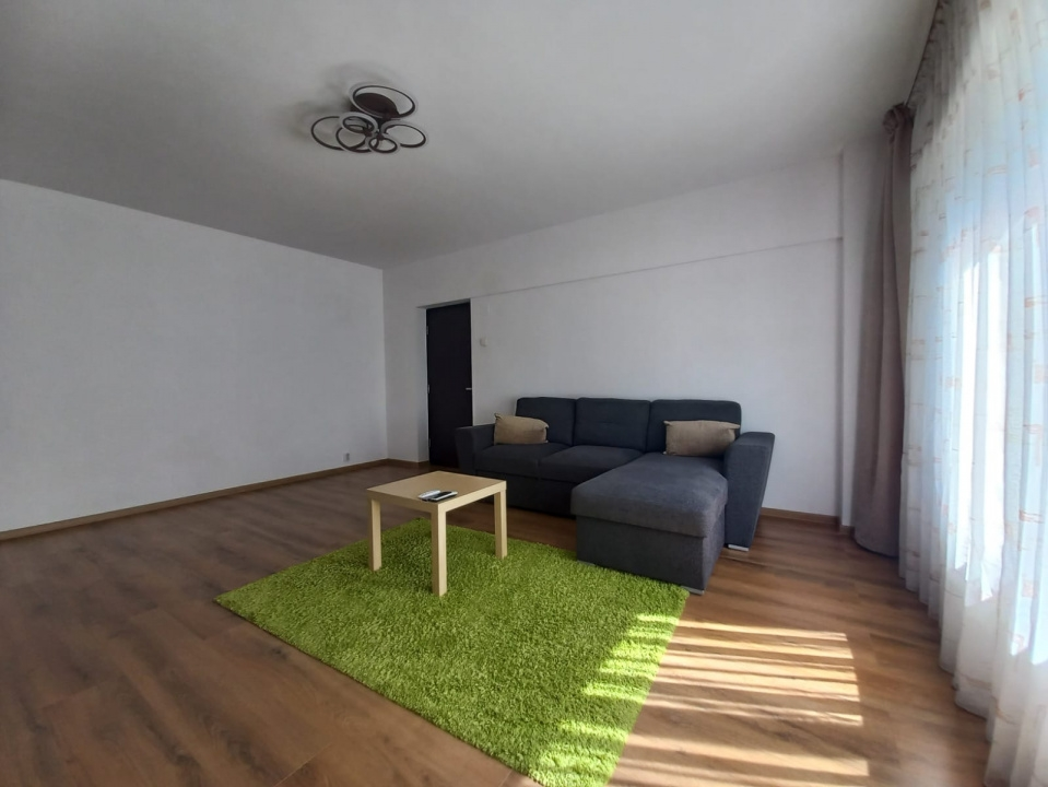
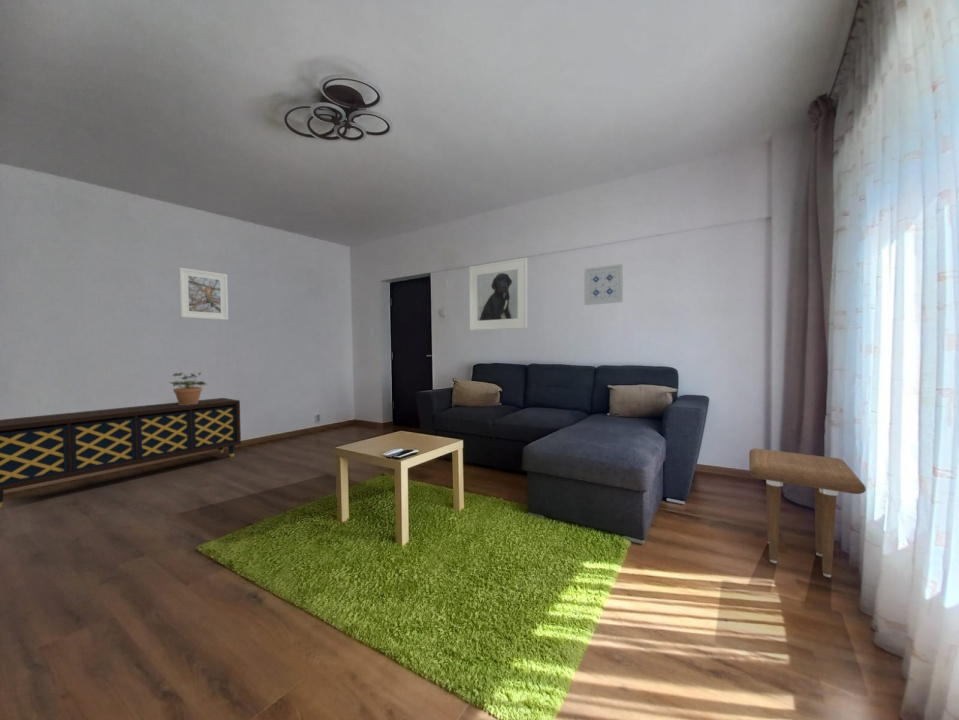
+ wall art [583,263,624,306]
+ potted plant [169,371,208,405]
+ side table [748,448,867,578]
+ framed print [178,267,229,321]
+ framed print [468,257,528,331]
+ sideboard [0,397,242,509]
